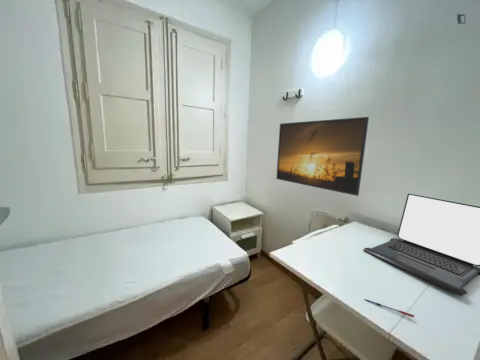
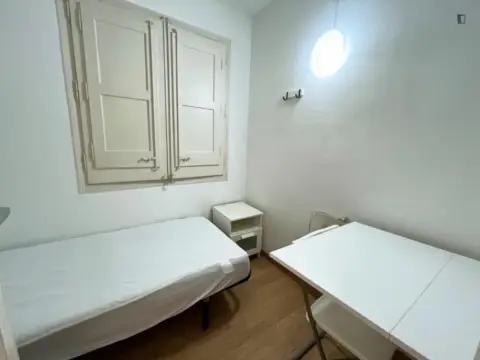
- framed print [275,116,370,197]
- pen [363,298,415,318]
- laptop [362,193,480,296]
